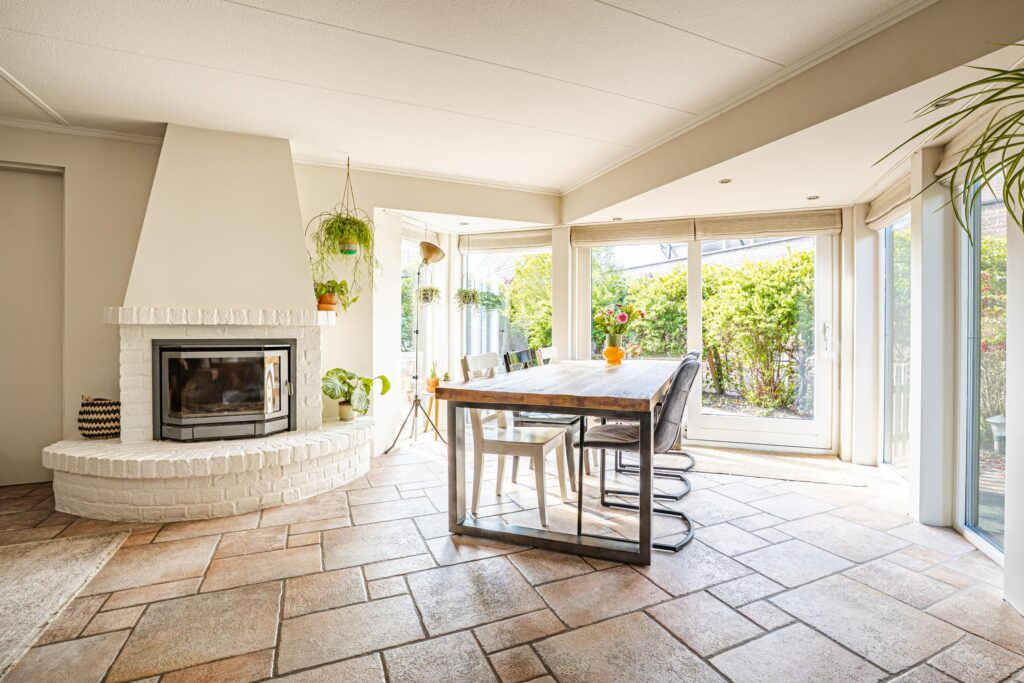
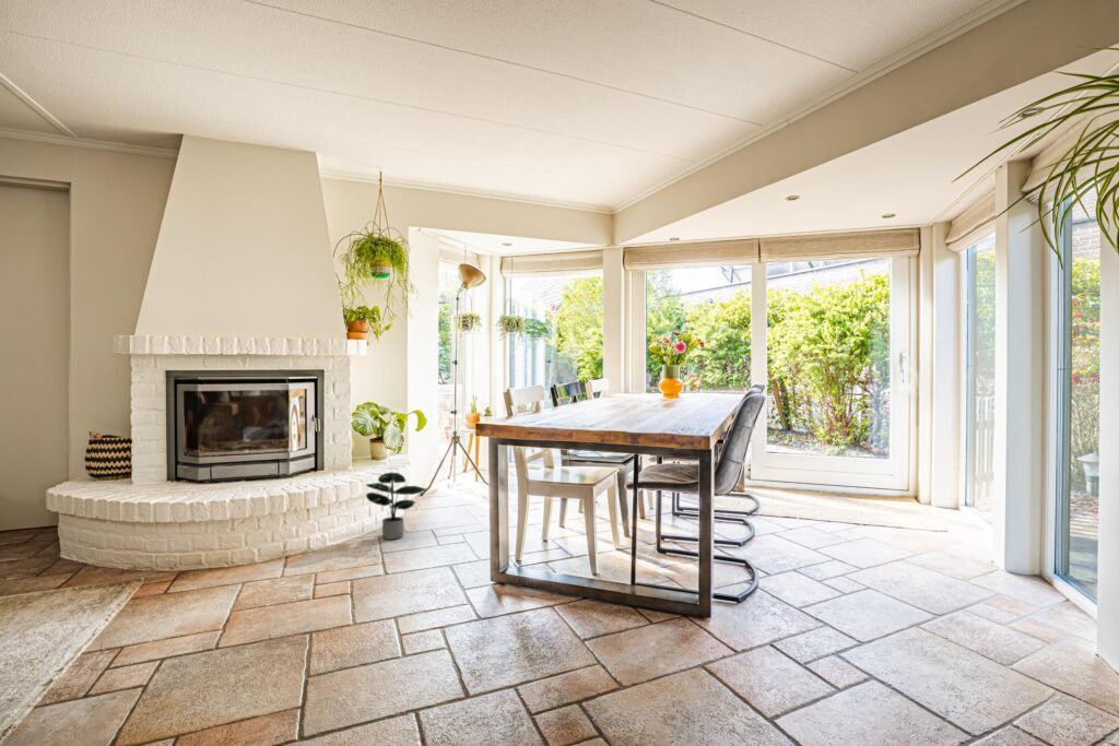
+ potted plant [365,472,428,541]
